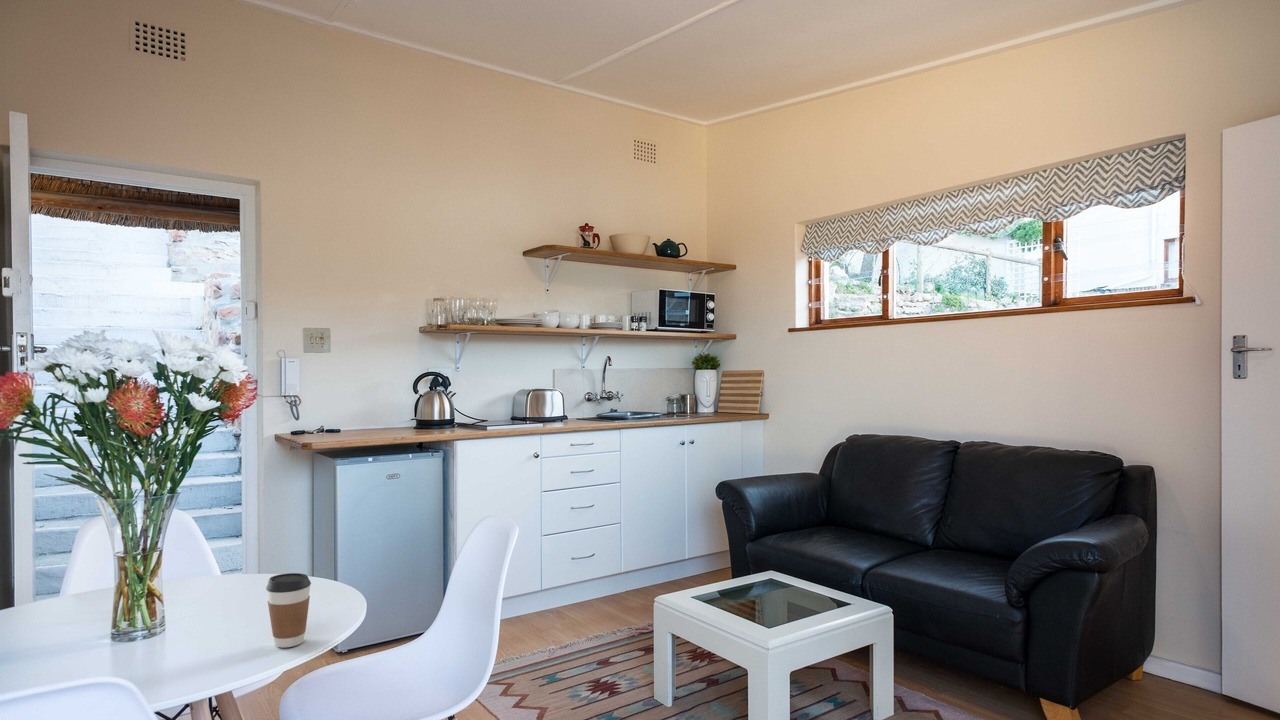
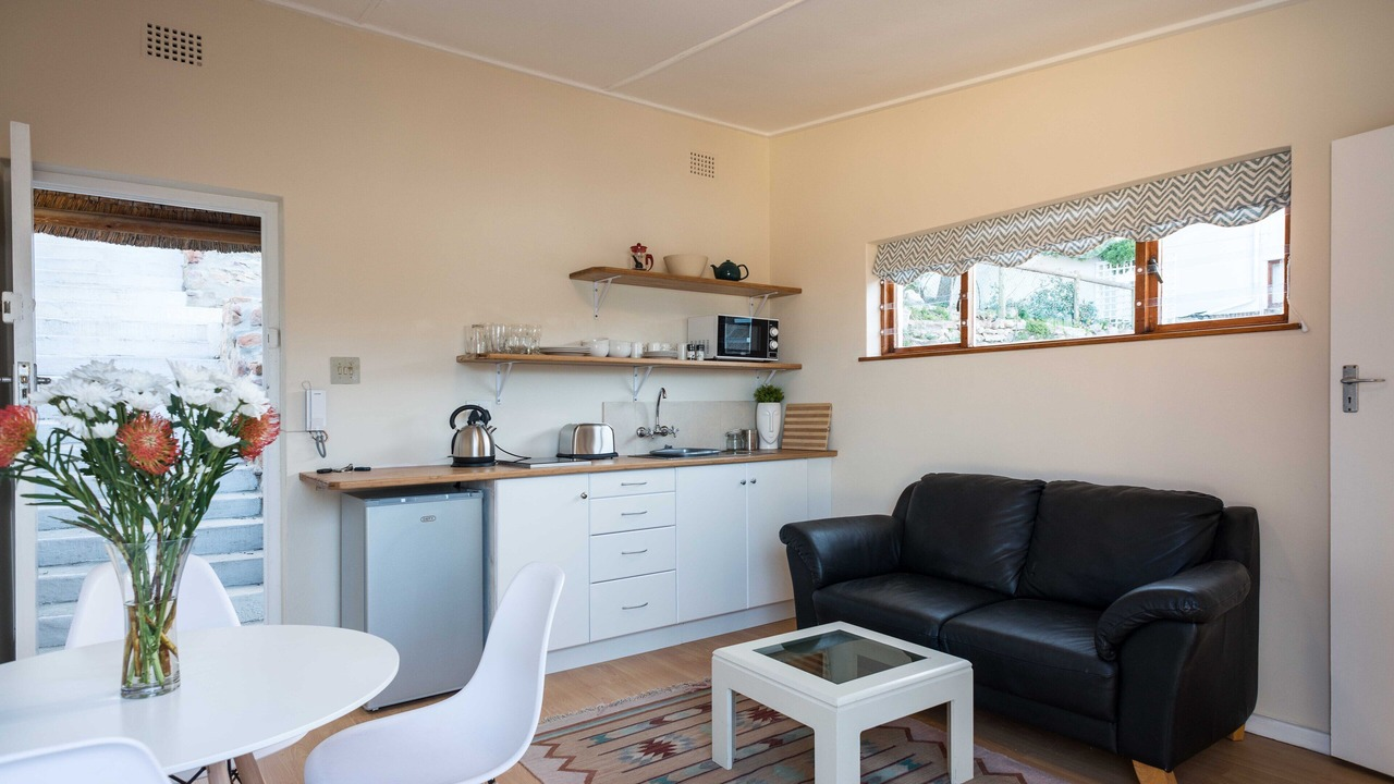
- coffee cup [265,572,312,649]
